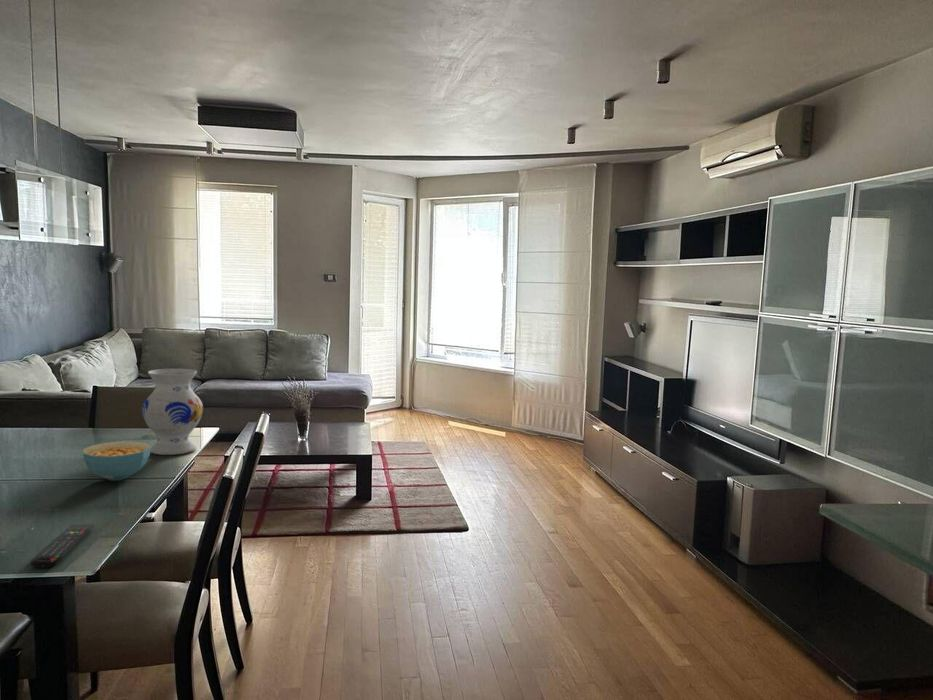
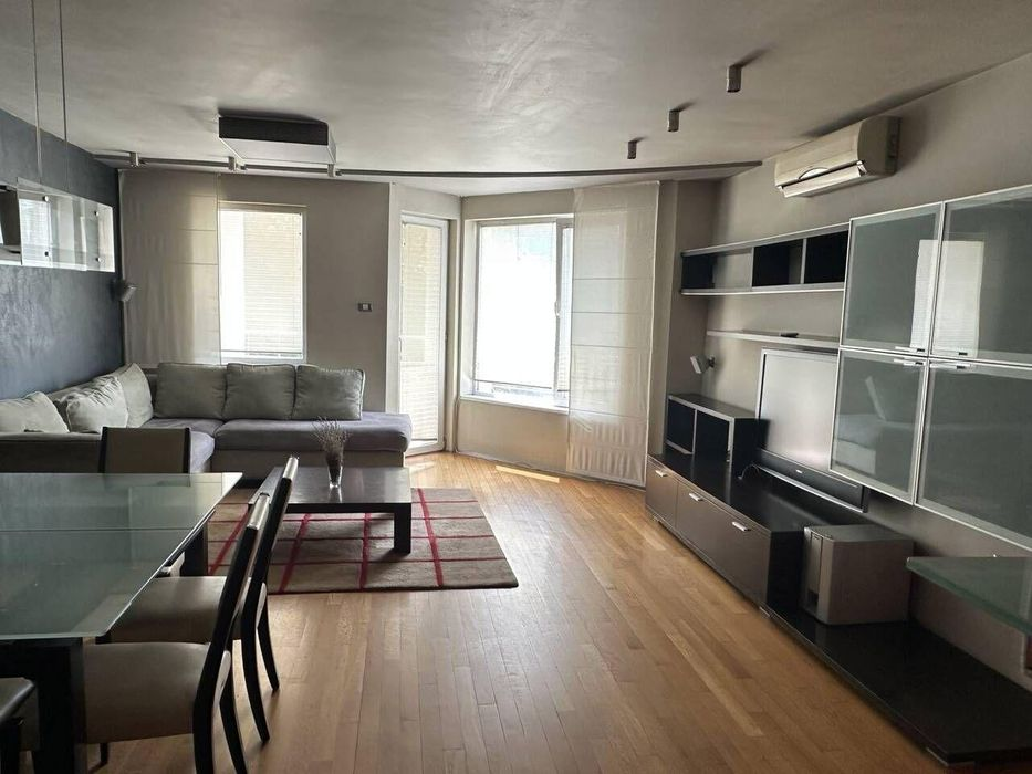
- vase [141,368,204,456]
- cereal bowl [82,440,151,481]
- remote control [30,523,95,569]
